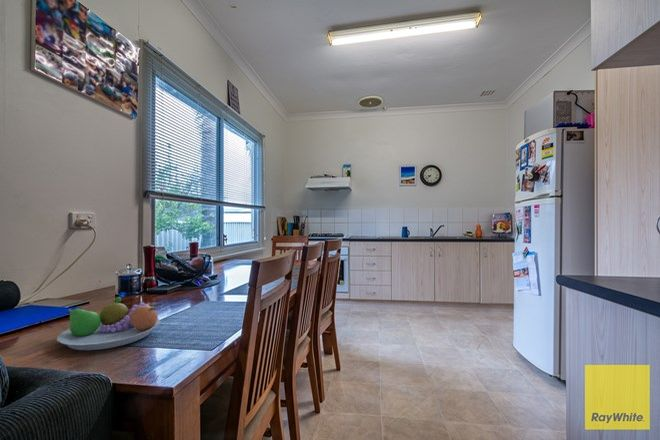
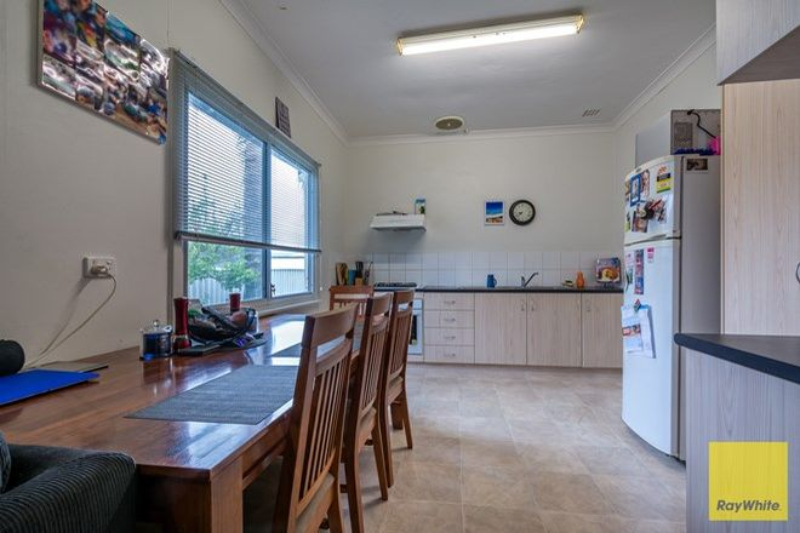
- fruit bowl [56,296,161,351]
